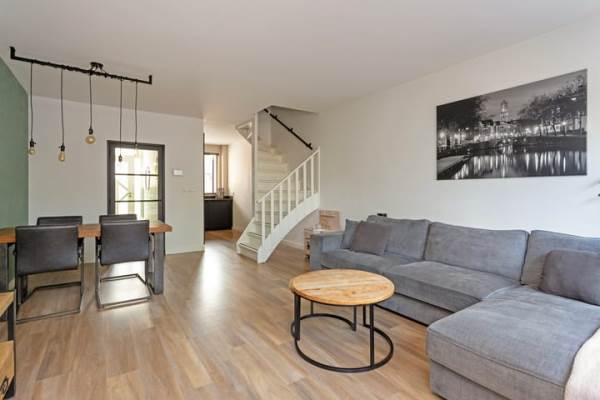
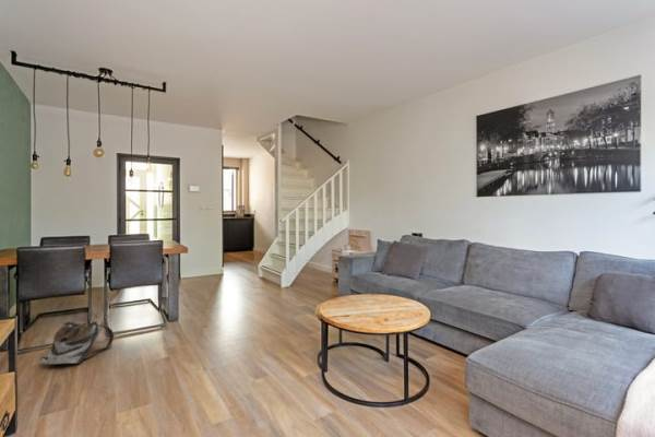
+ backpack [39,320,115,366]
